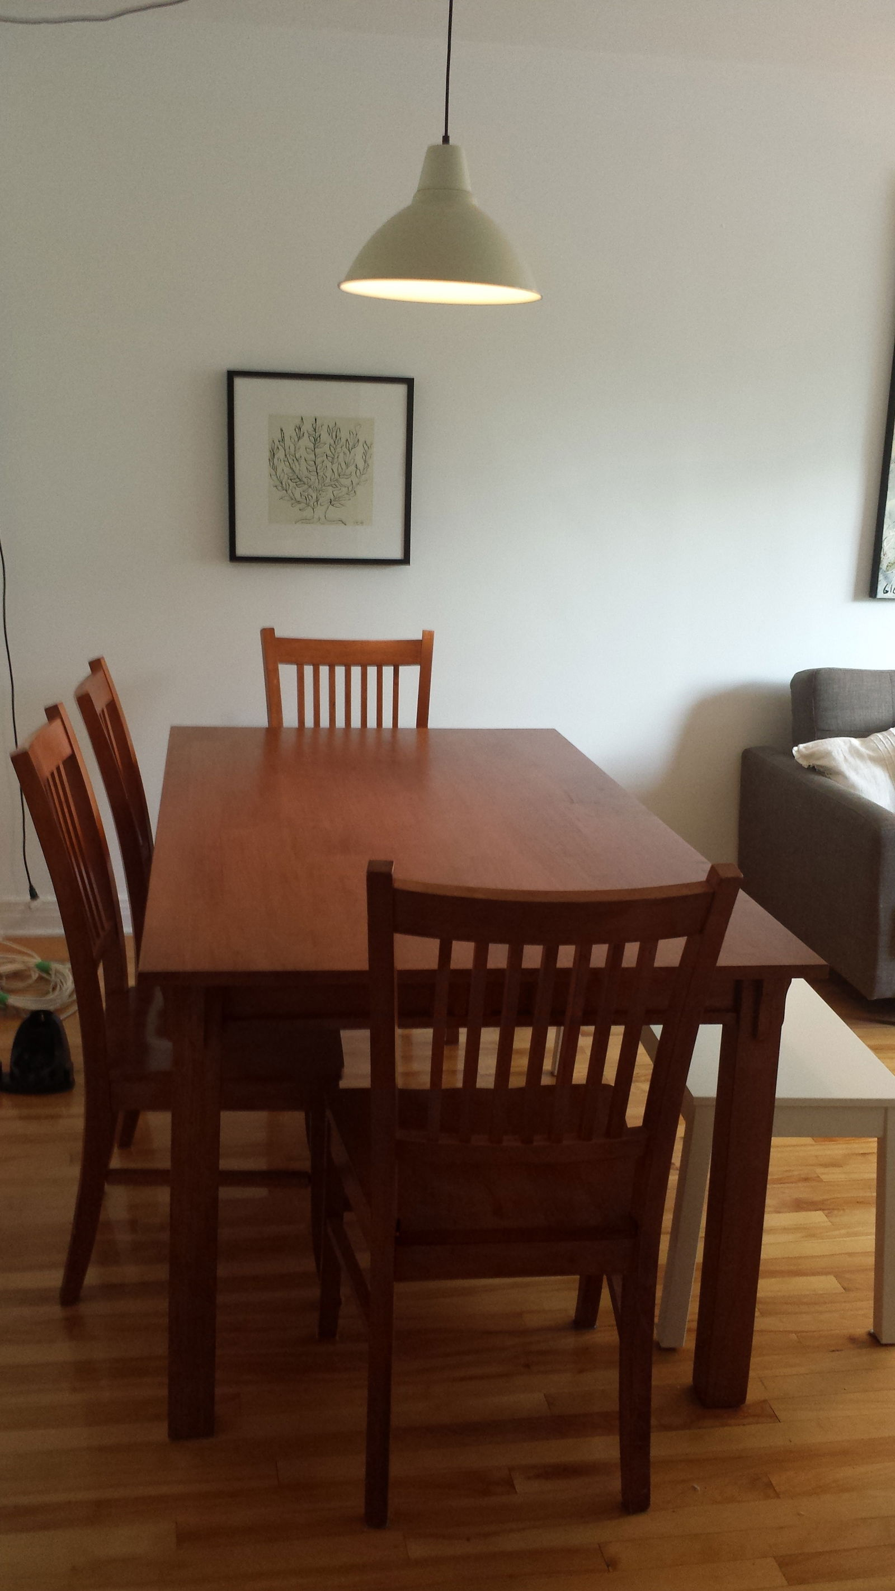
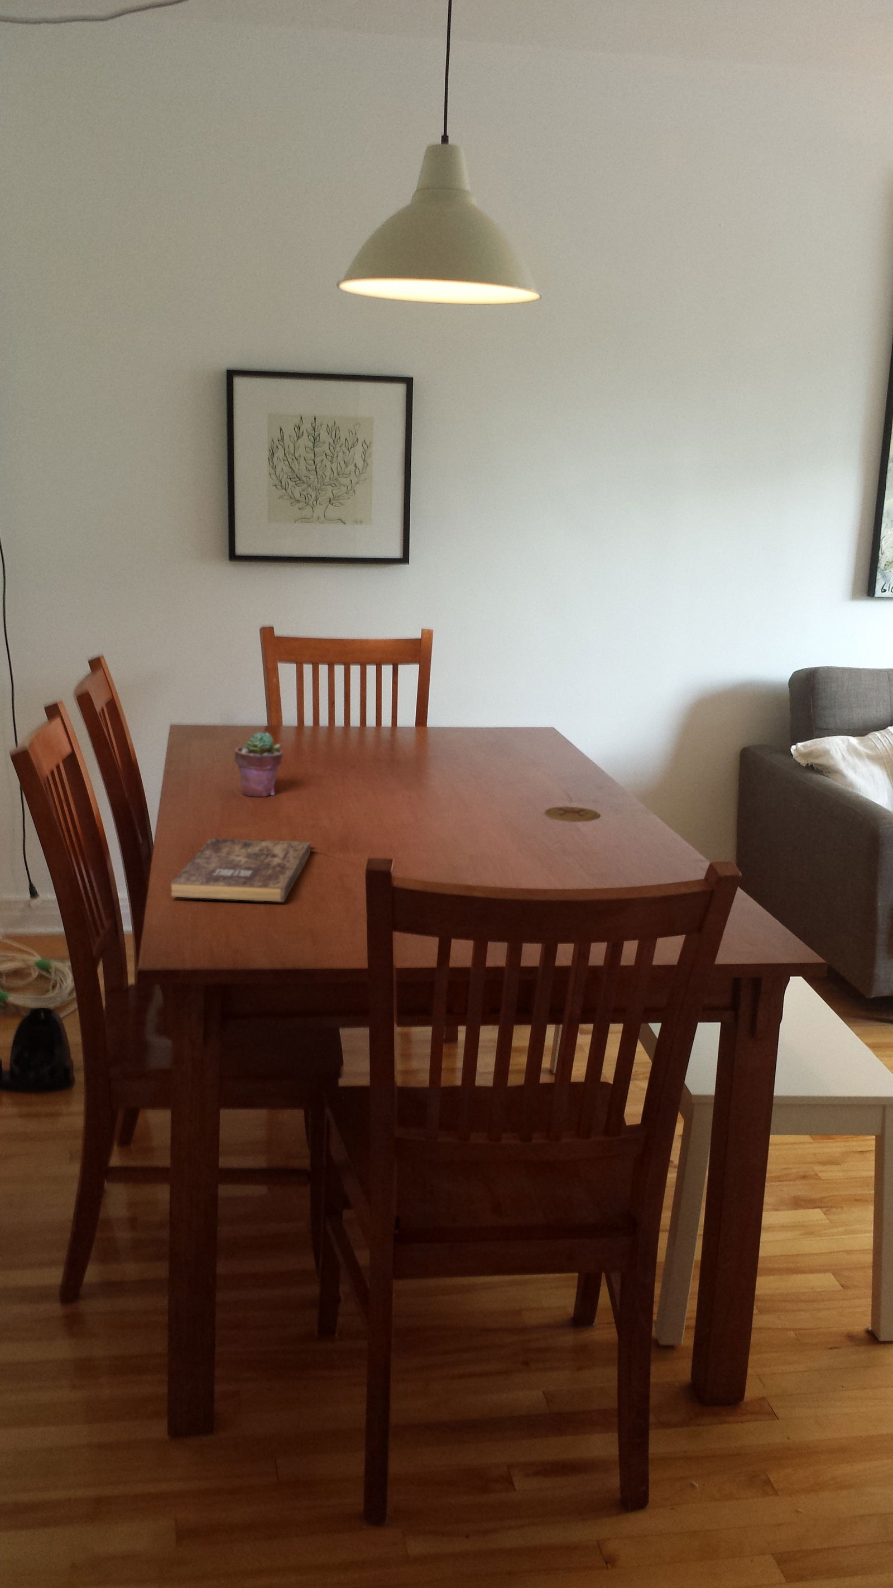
+ coaster [544,806,600,822]
+ potted succulent [233,731,283,797]
+ bible [170,837,311,902]
